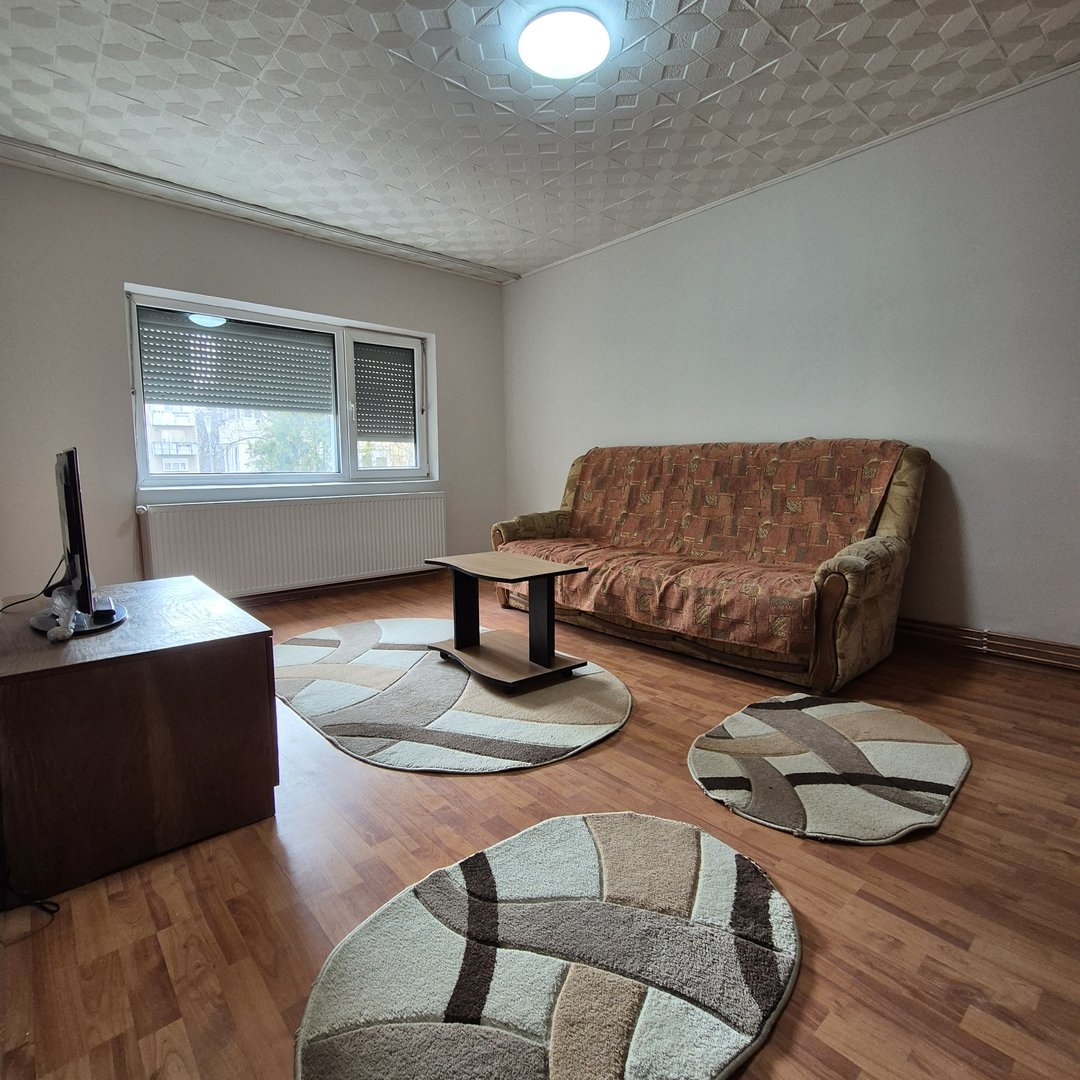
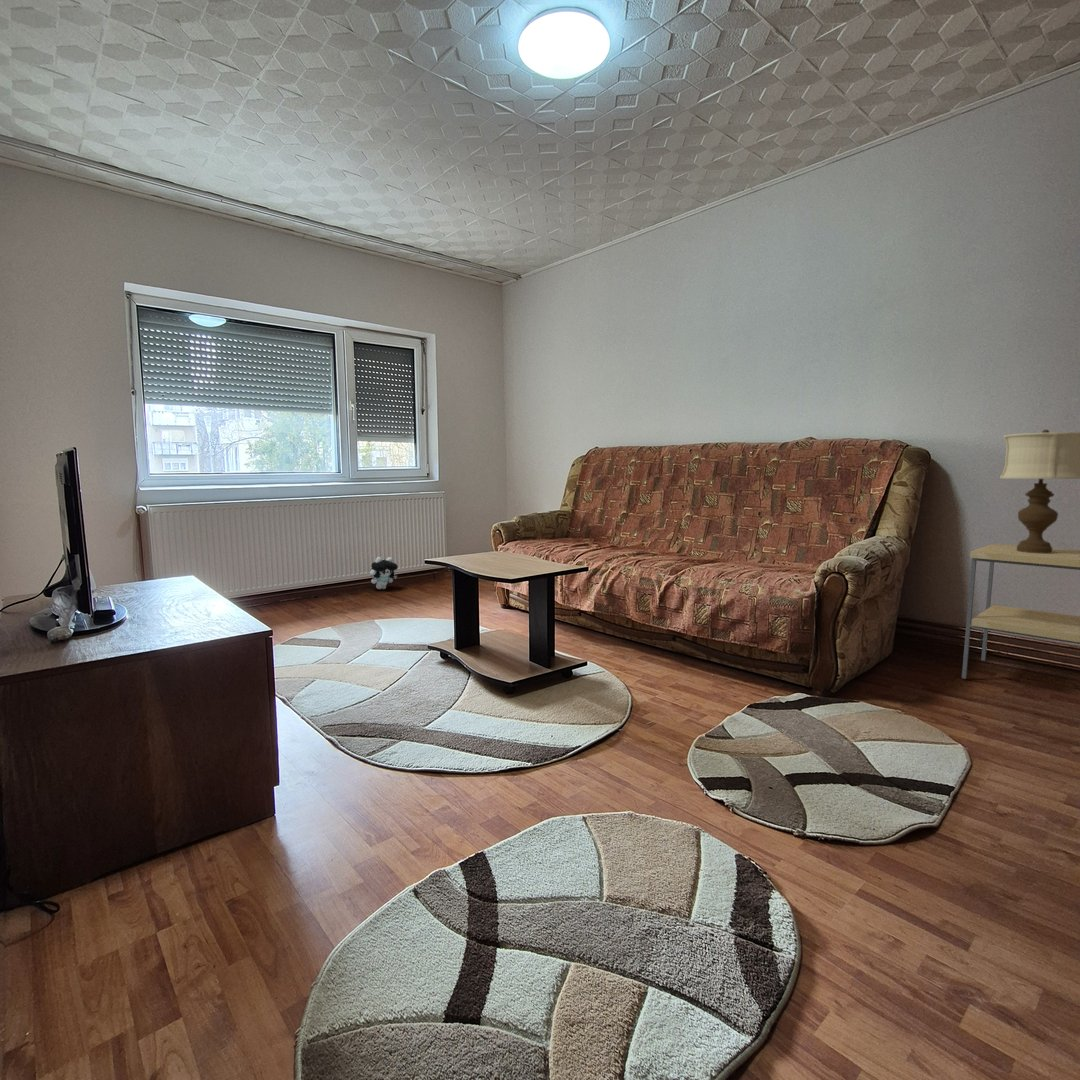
+ side table [961,543,1080,680]
+ table lamp [999,429,1080,554]
+ plush toy [369,556,399,590]
